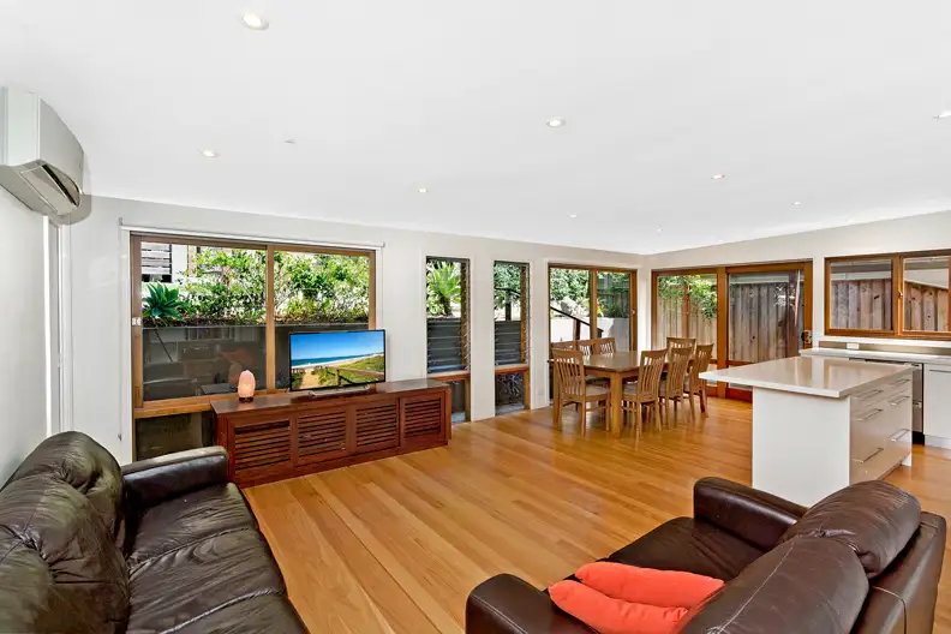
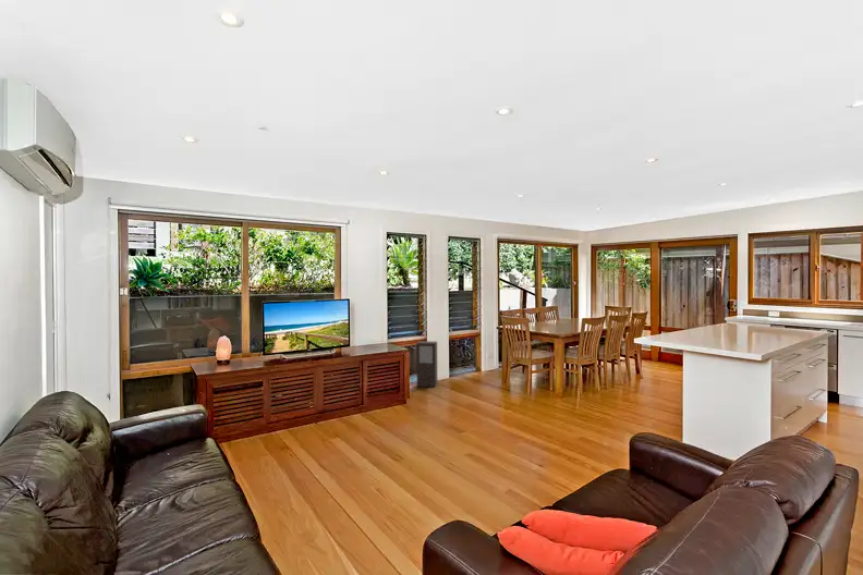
+ cabinet [415,340,438,388]
